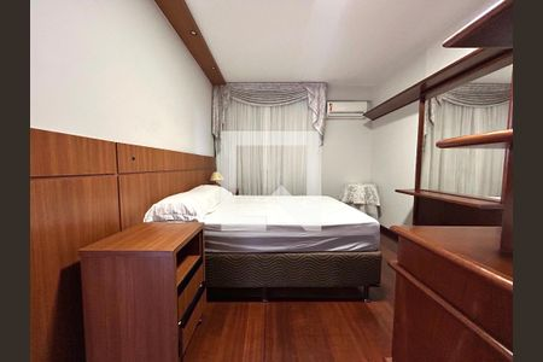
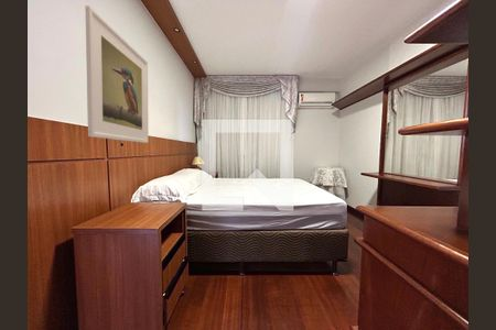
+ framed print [85,4,150,144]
